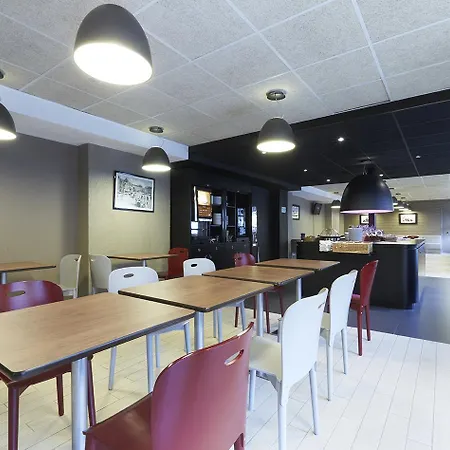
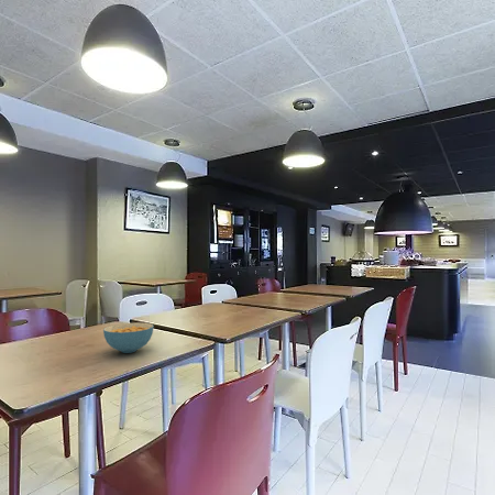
+ cereal bowl [102,321,154,354]
